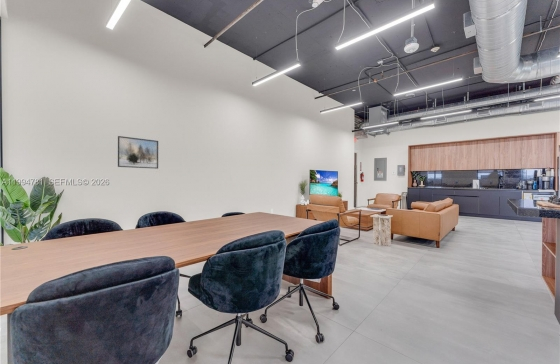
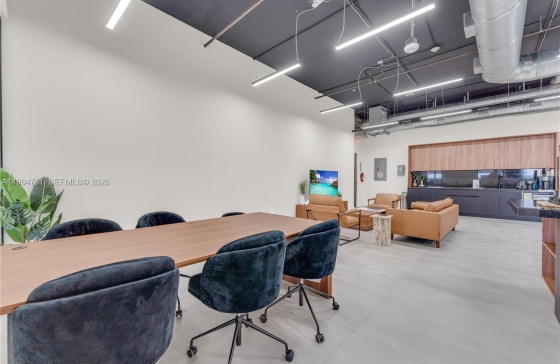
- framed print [117,135,159,170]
